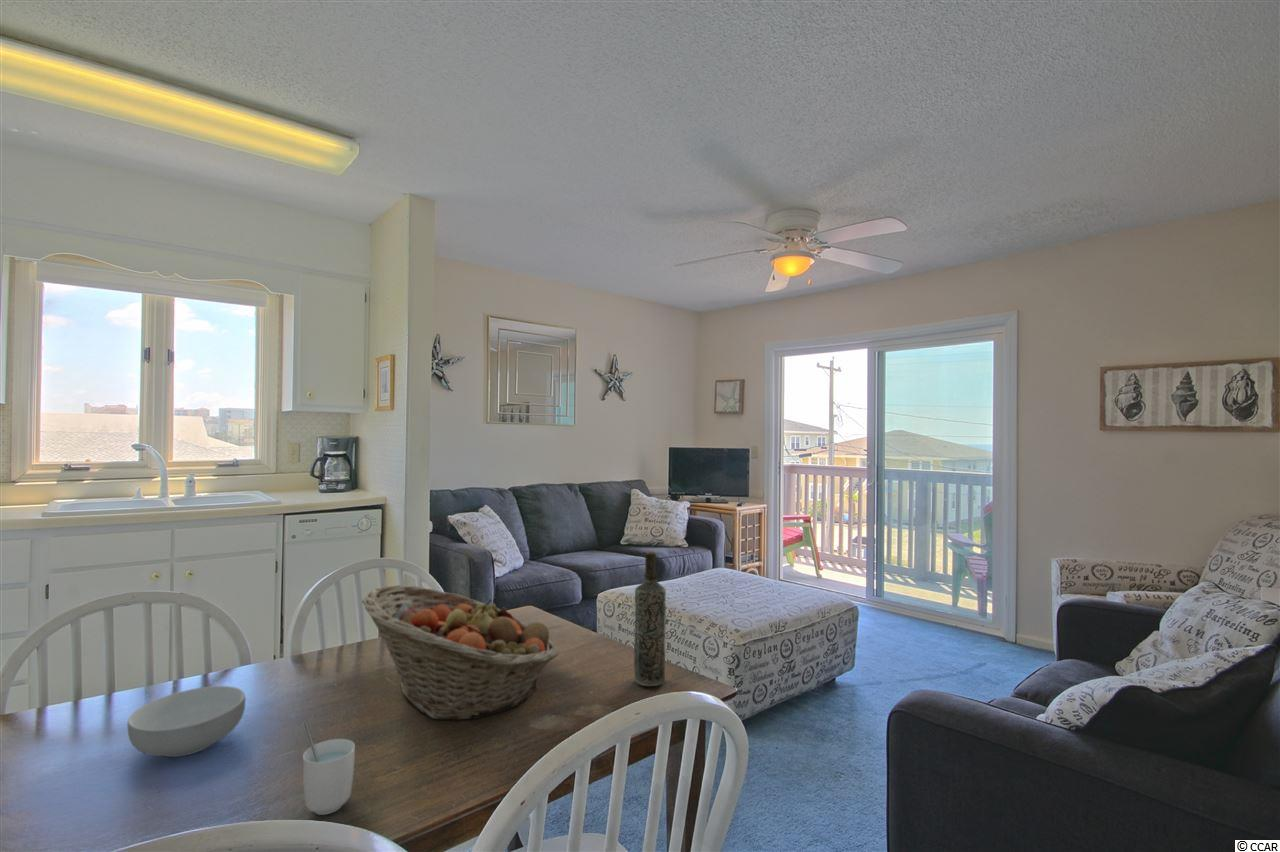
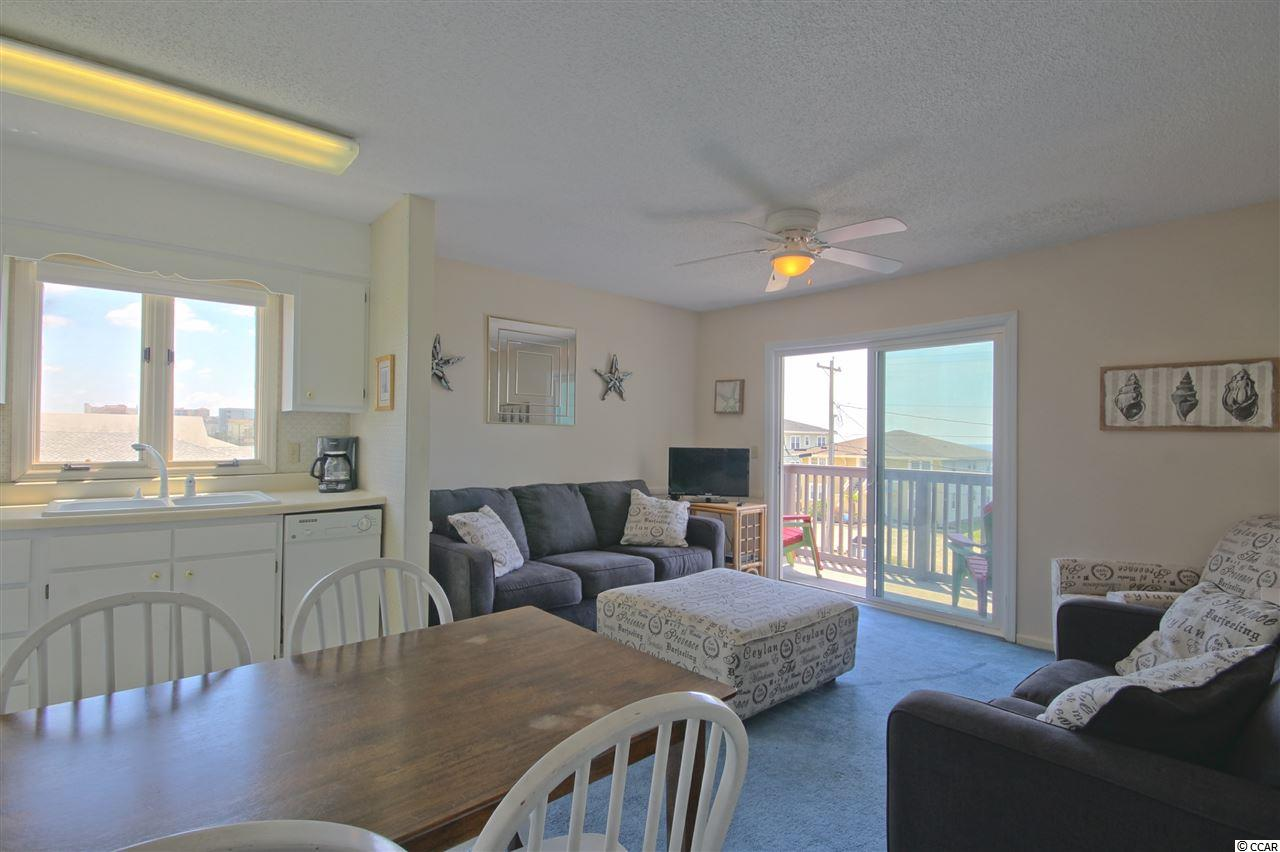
- fruit basket [361,584,560,721]
- bottle [633,550,667,687]
- cup [302,722,356,816]
- cereal bowl [127,685,246,758]
